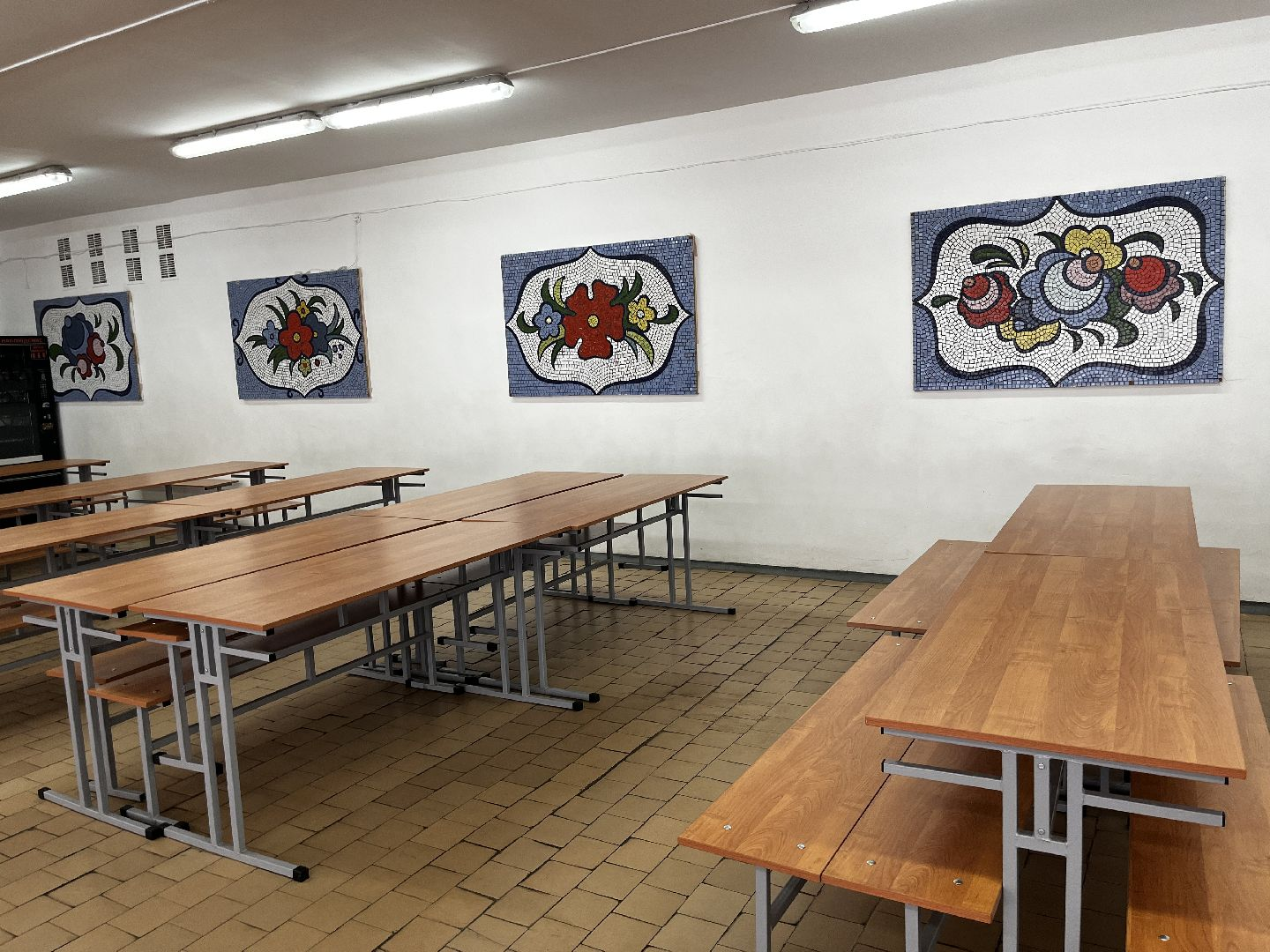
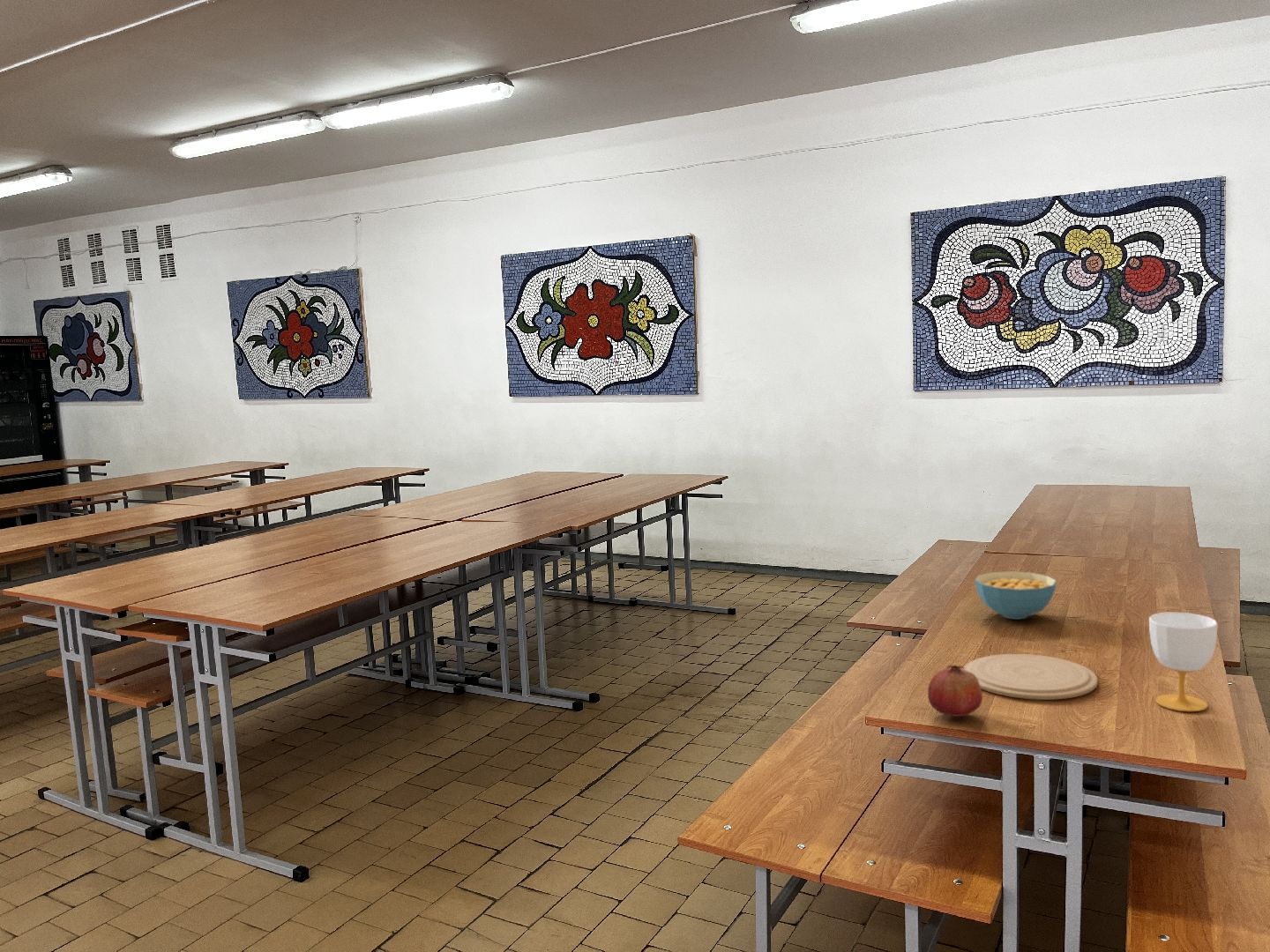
+ fruit [927,665,983,718]
+ plate [962,653,1099,701]
+ cereal bowl [975,570,1057,620]
+ cup [1148,611,1219,712]
